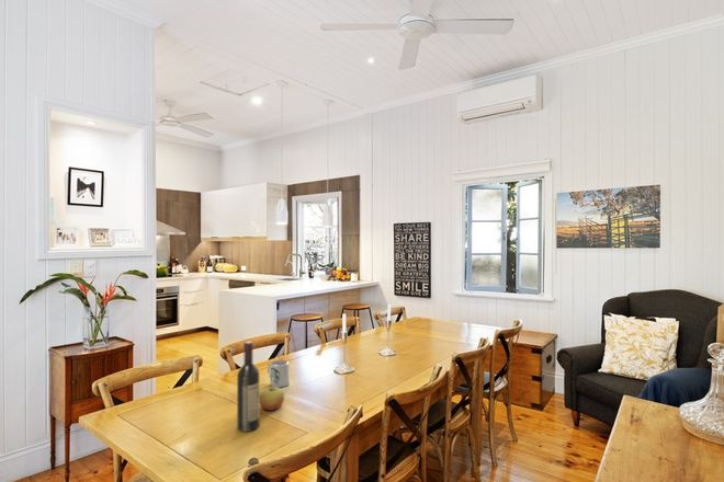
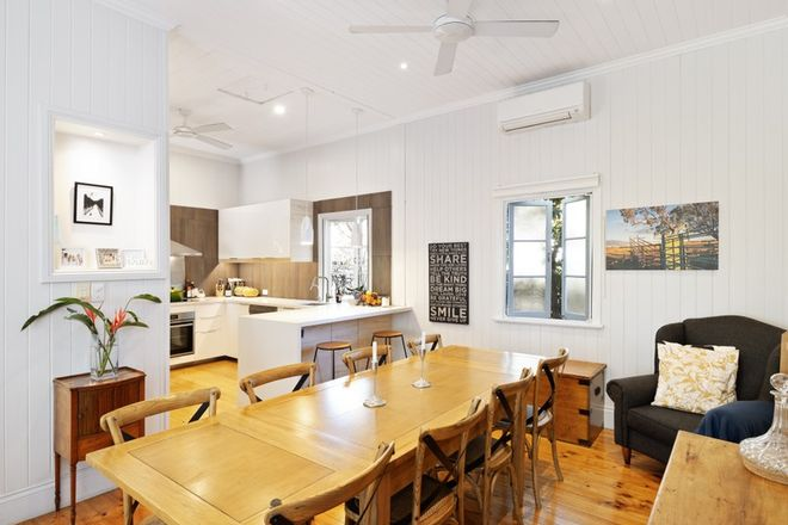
- wine bottle [236,341,260,433]
- mug [267,359,290,388]
- apple [259,386,285,412]
